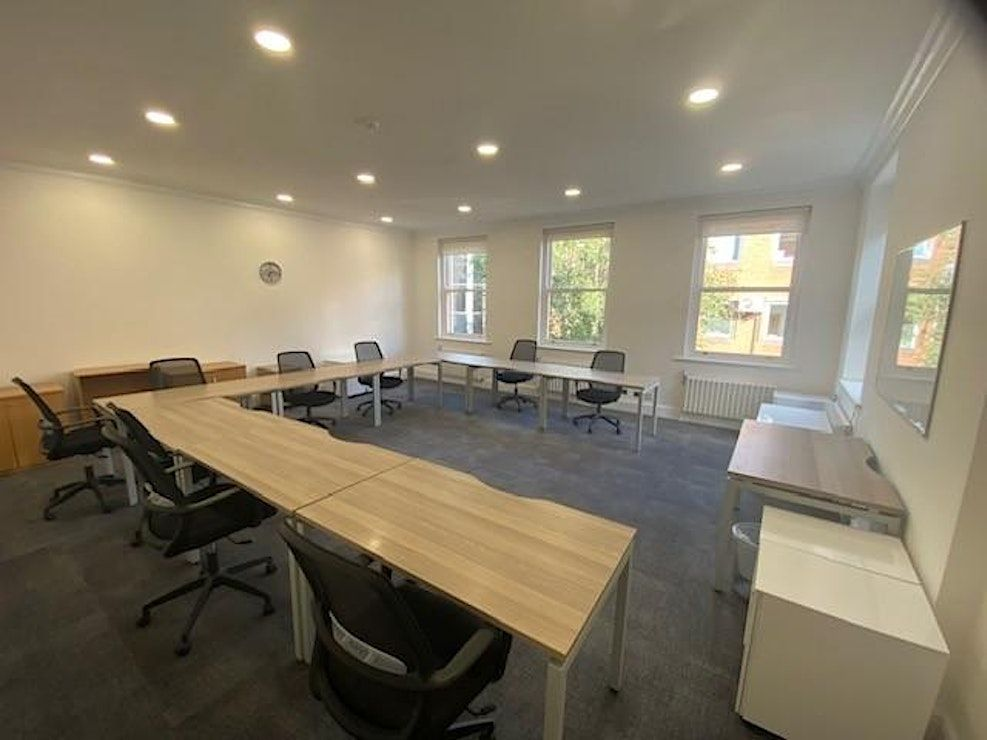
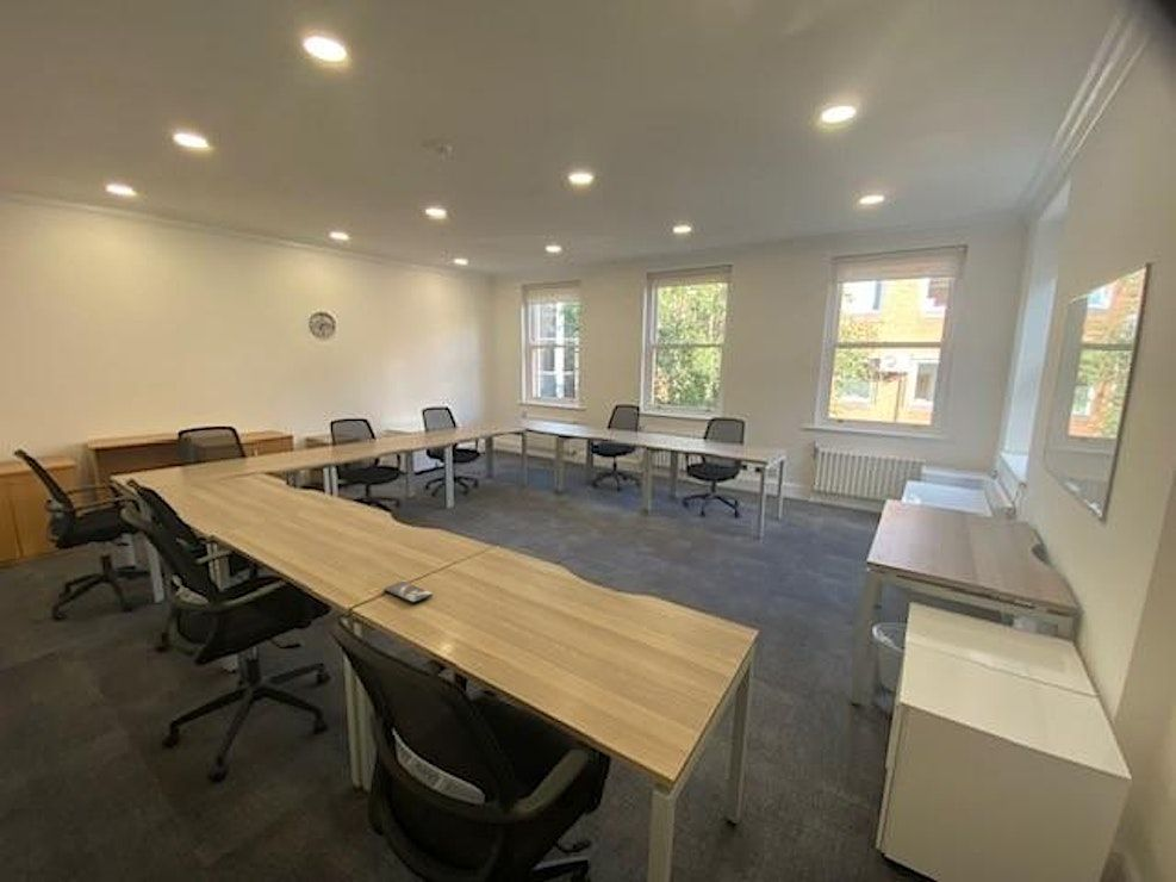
+ smartphone [382,580,434,604]
